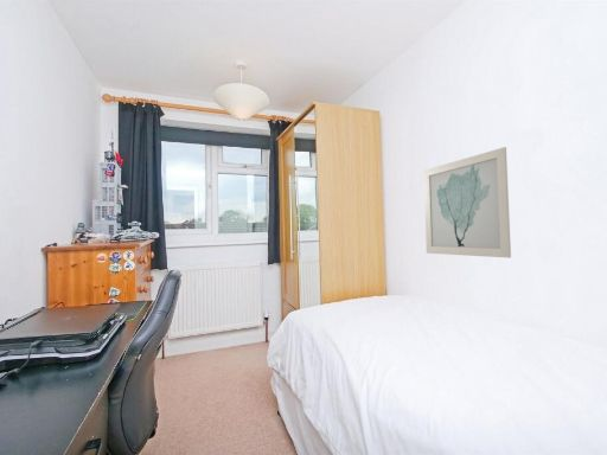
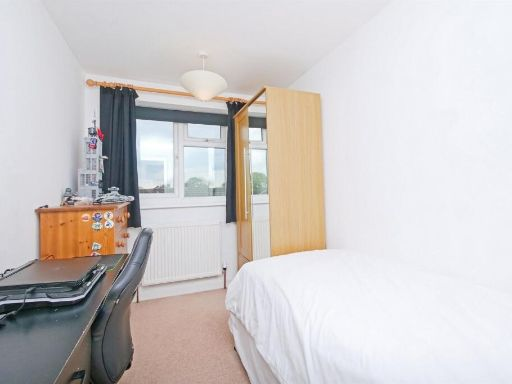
- wall art [423,146,512,259]
